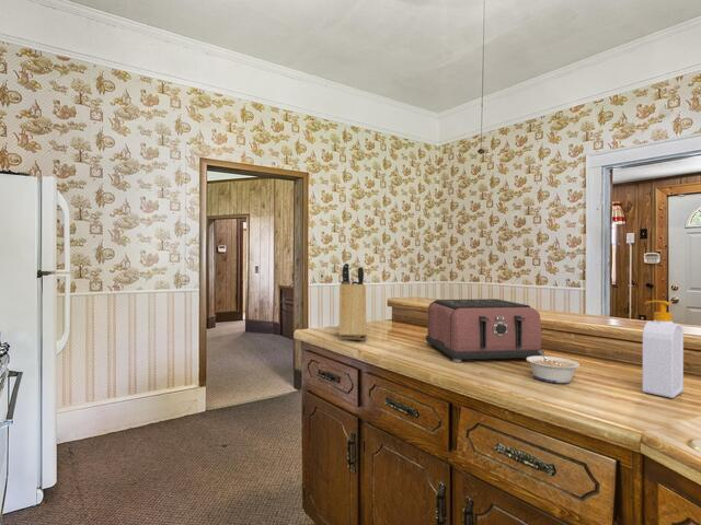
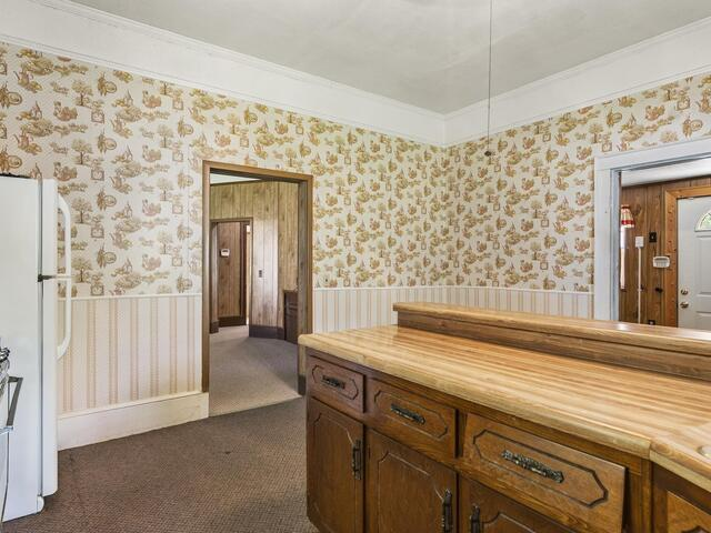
- knife block [337,262,368,341]
- toaster [425,298,545,364]
- legume [526,350,581,384]
- soap bottle [642,300,685,399]
